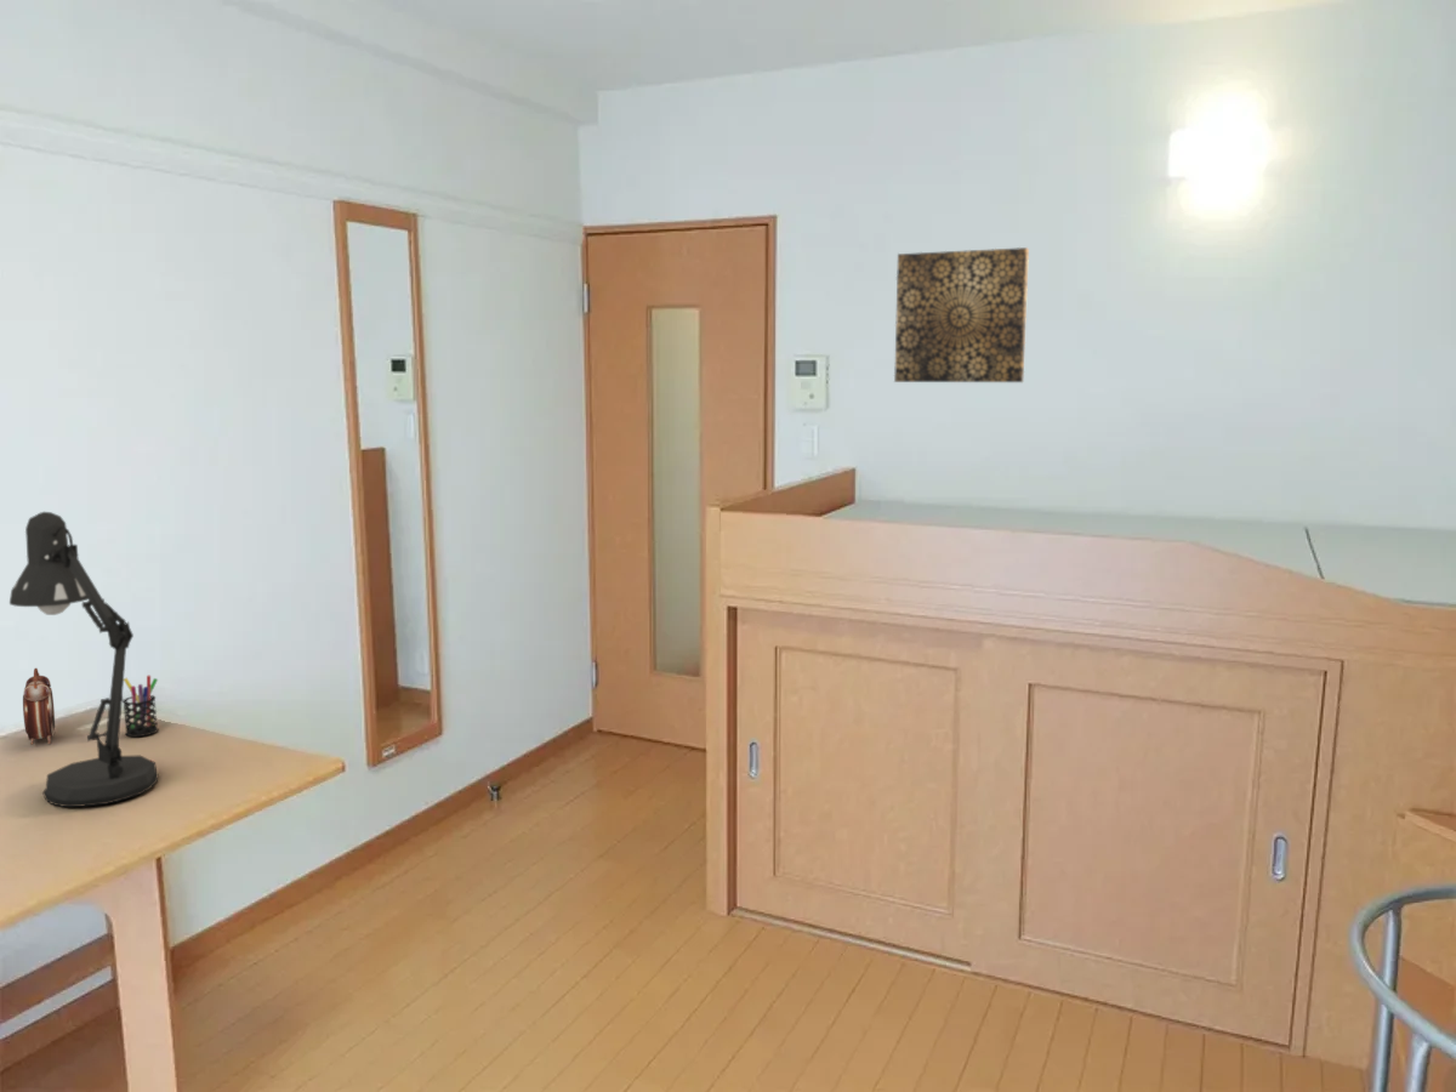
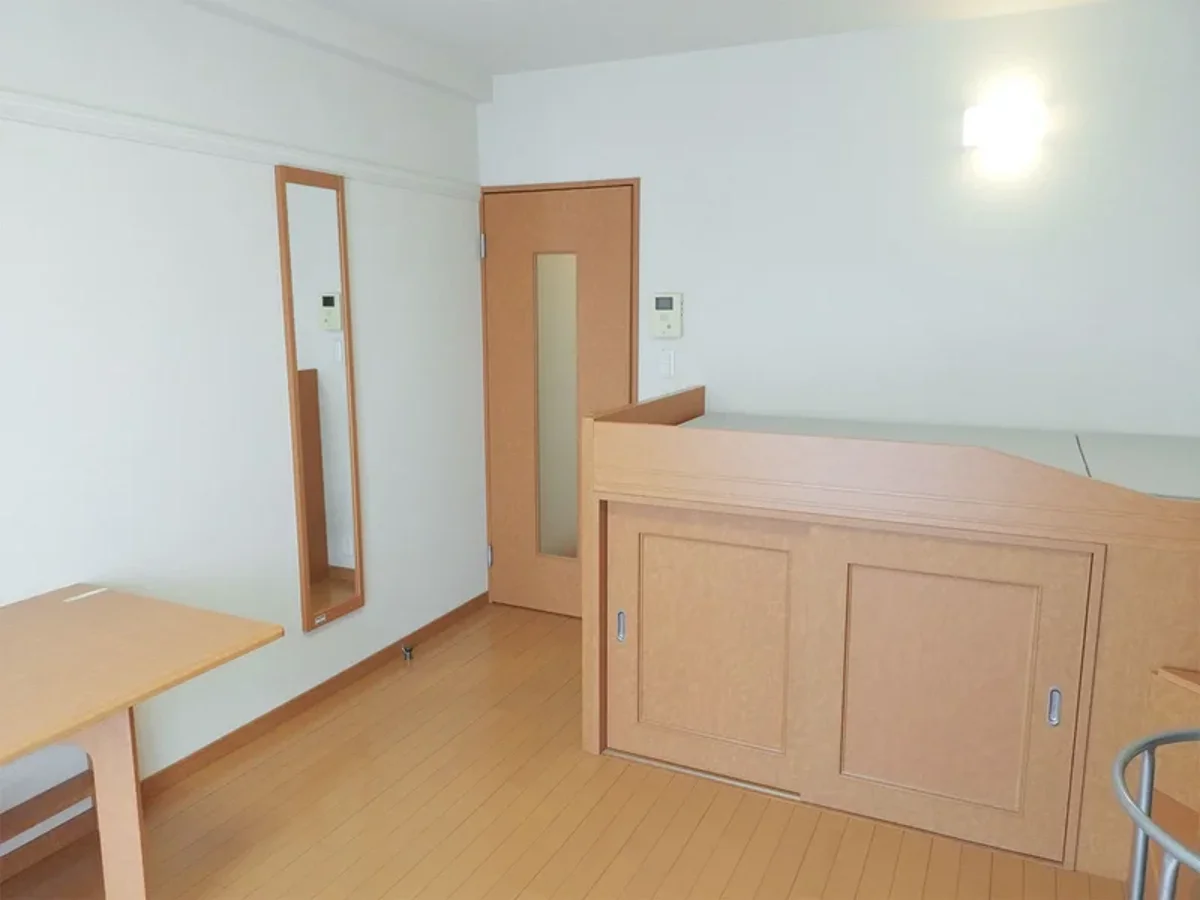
- desk lamp [8,511,160,808]
- alarm clock [22,667,56,746]
- pen holder [121,675,159,738]
- wall art [893,246,1030,383]
